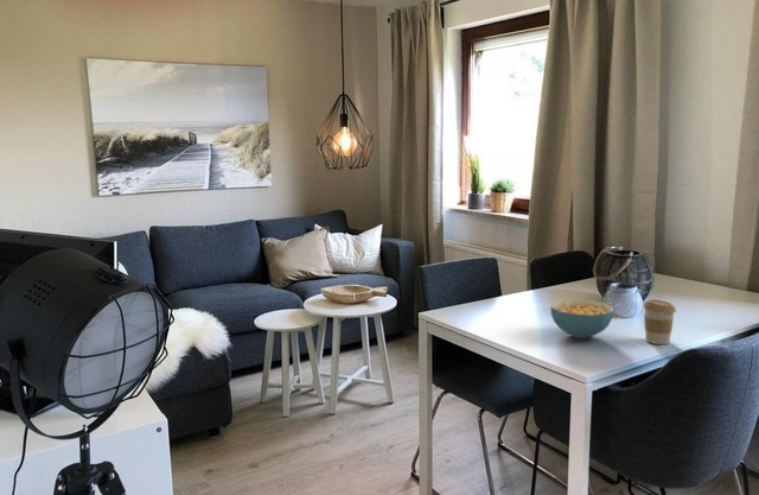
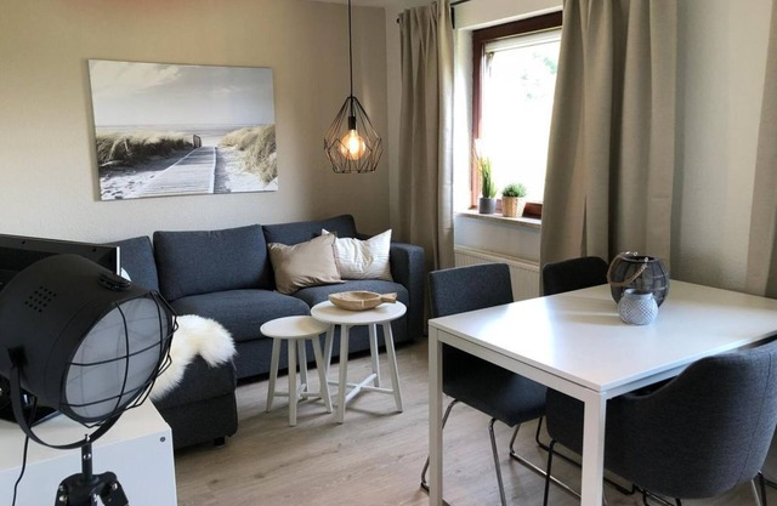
- cereal bowl [549,298,614,339]
- coffee cup [643,298,677,345]
